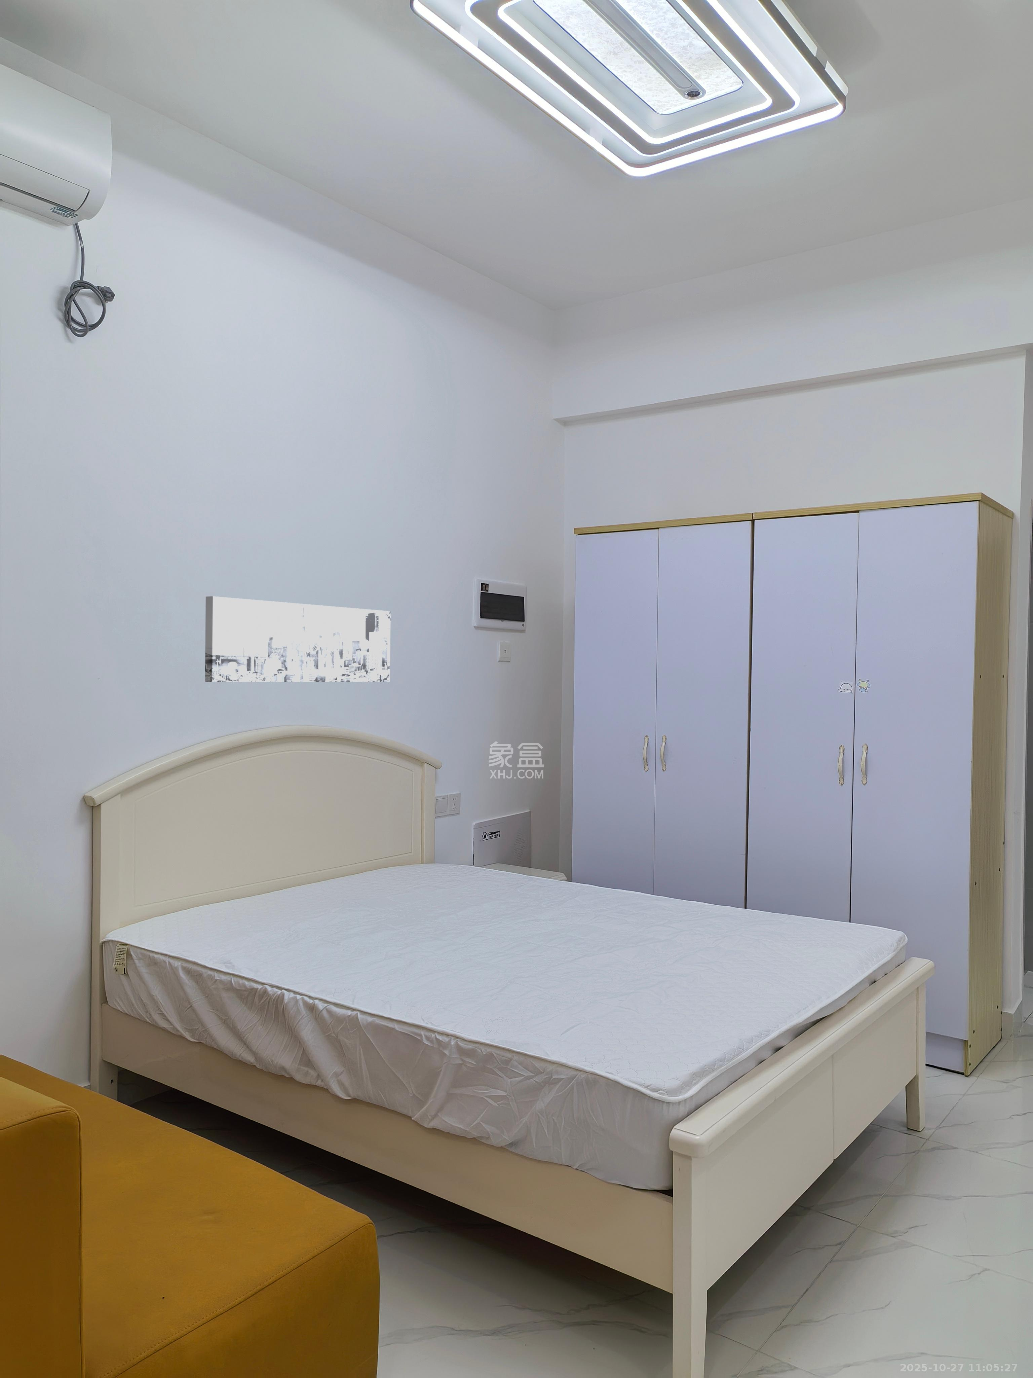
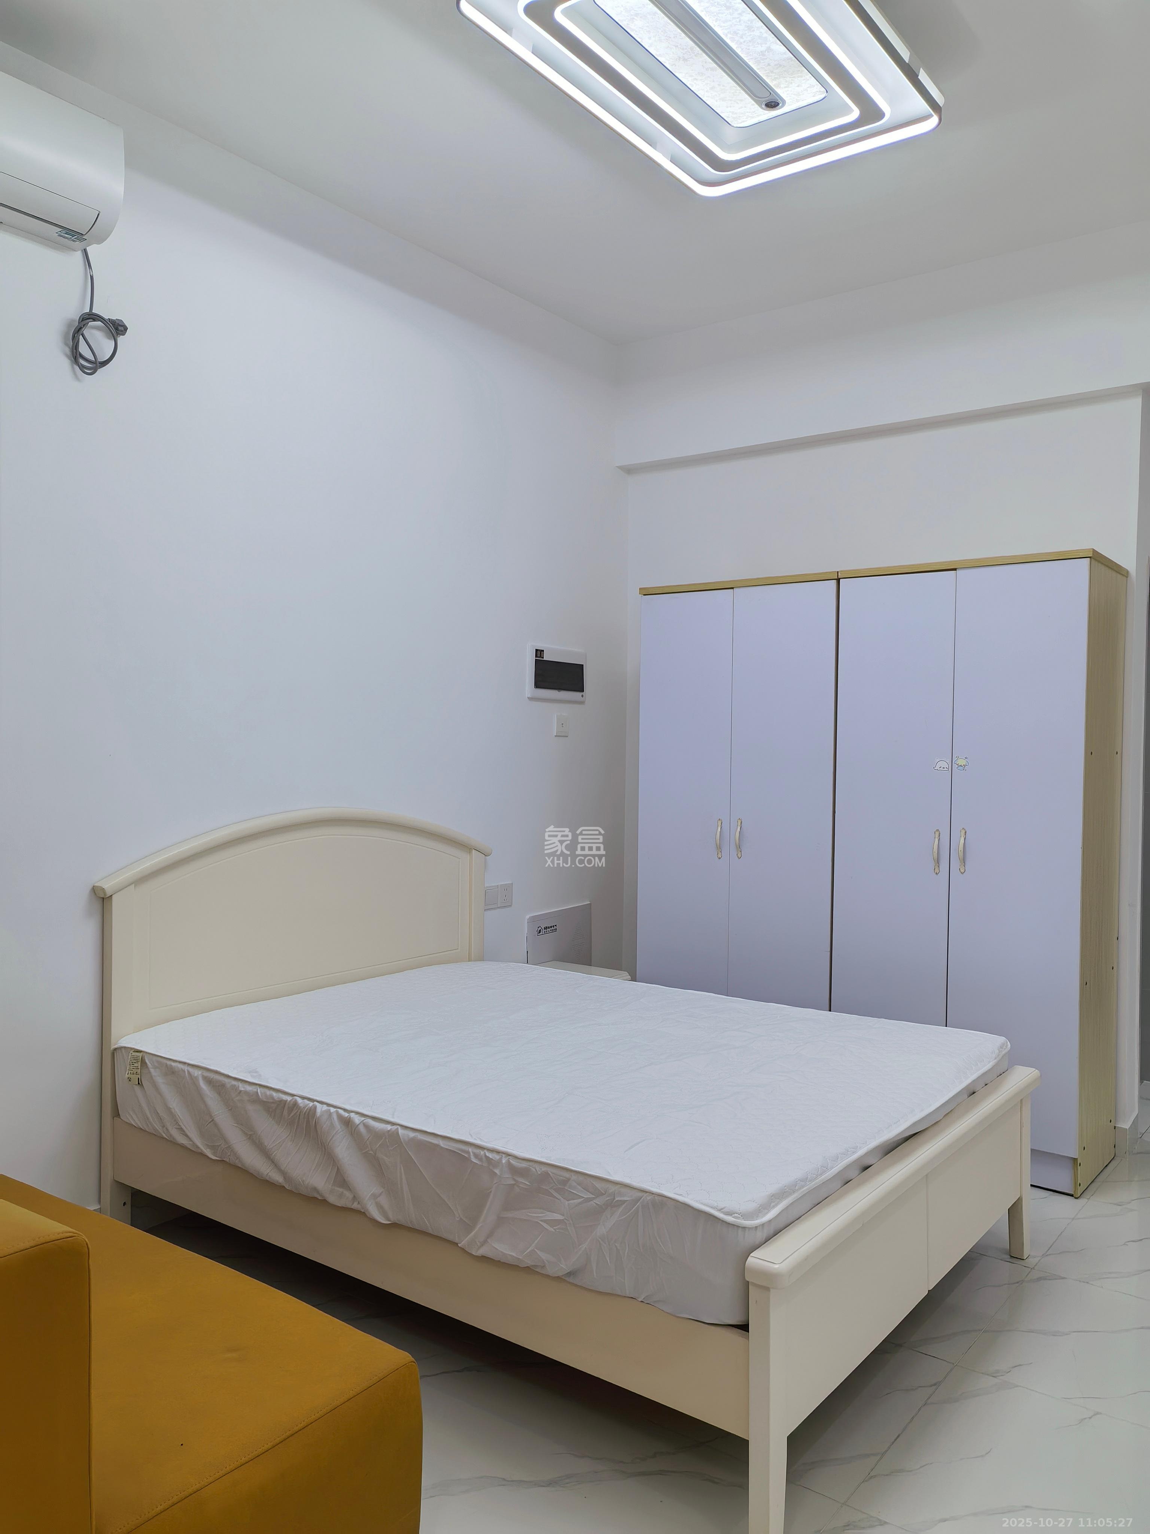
- wall art [205,596,391,682]
